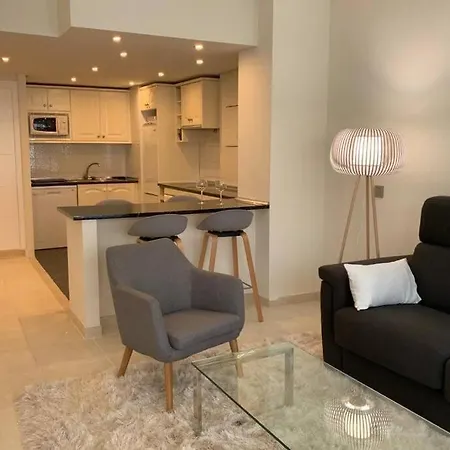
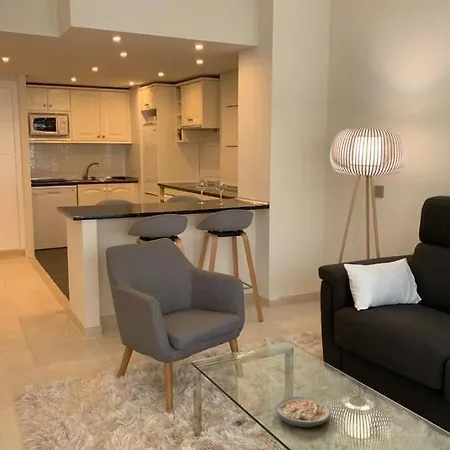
+ soup [276,396,332,428]
